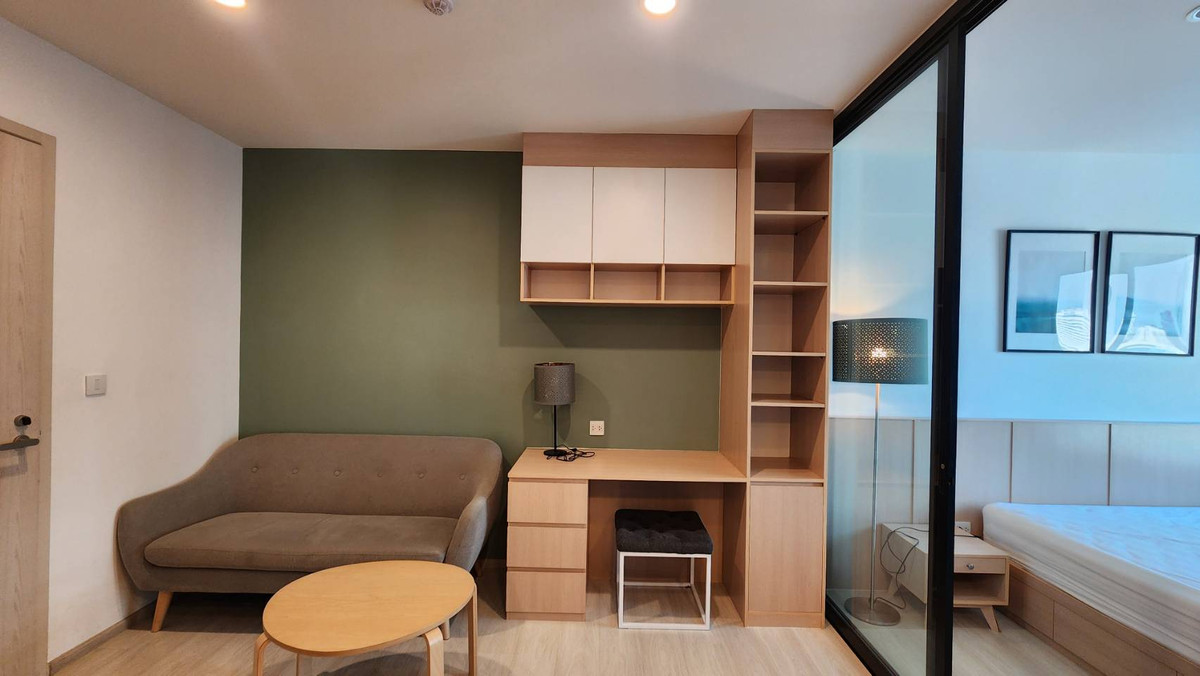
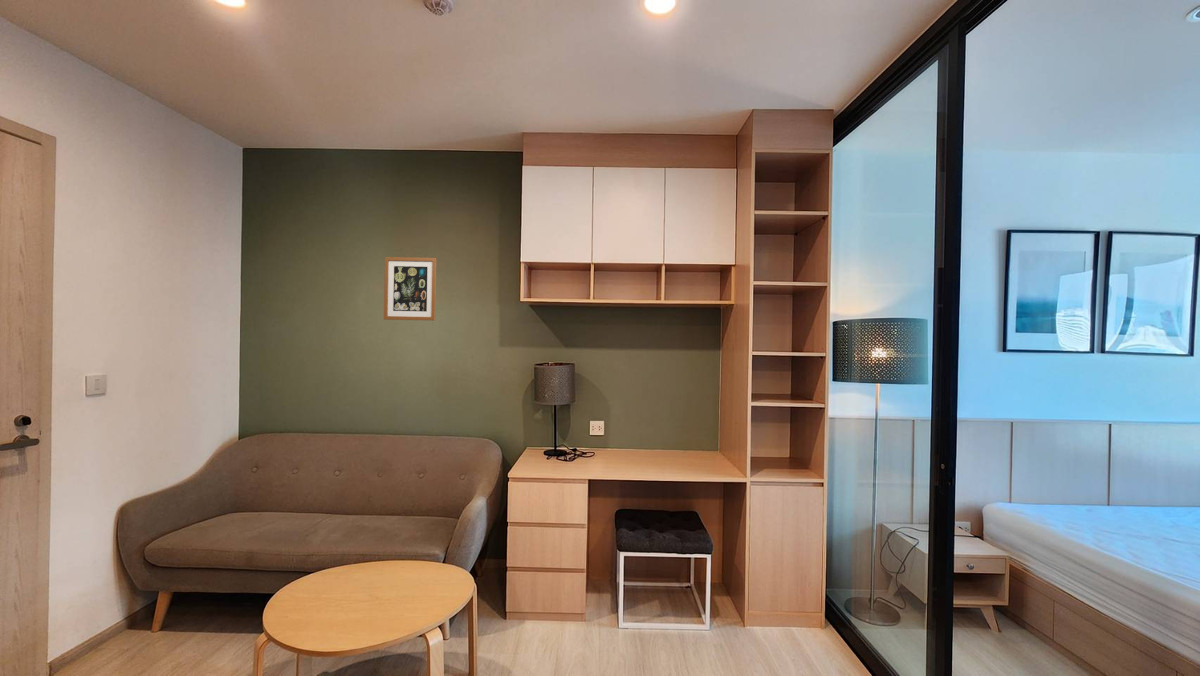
+ wall art [383,256,437,322]
